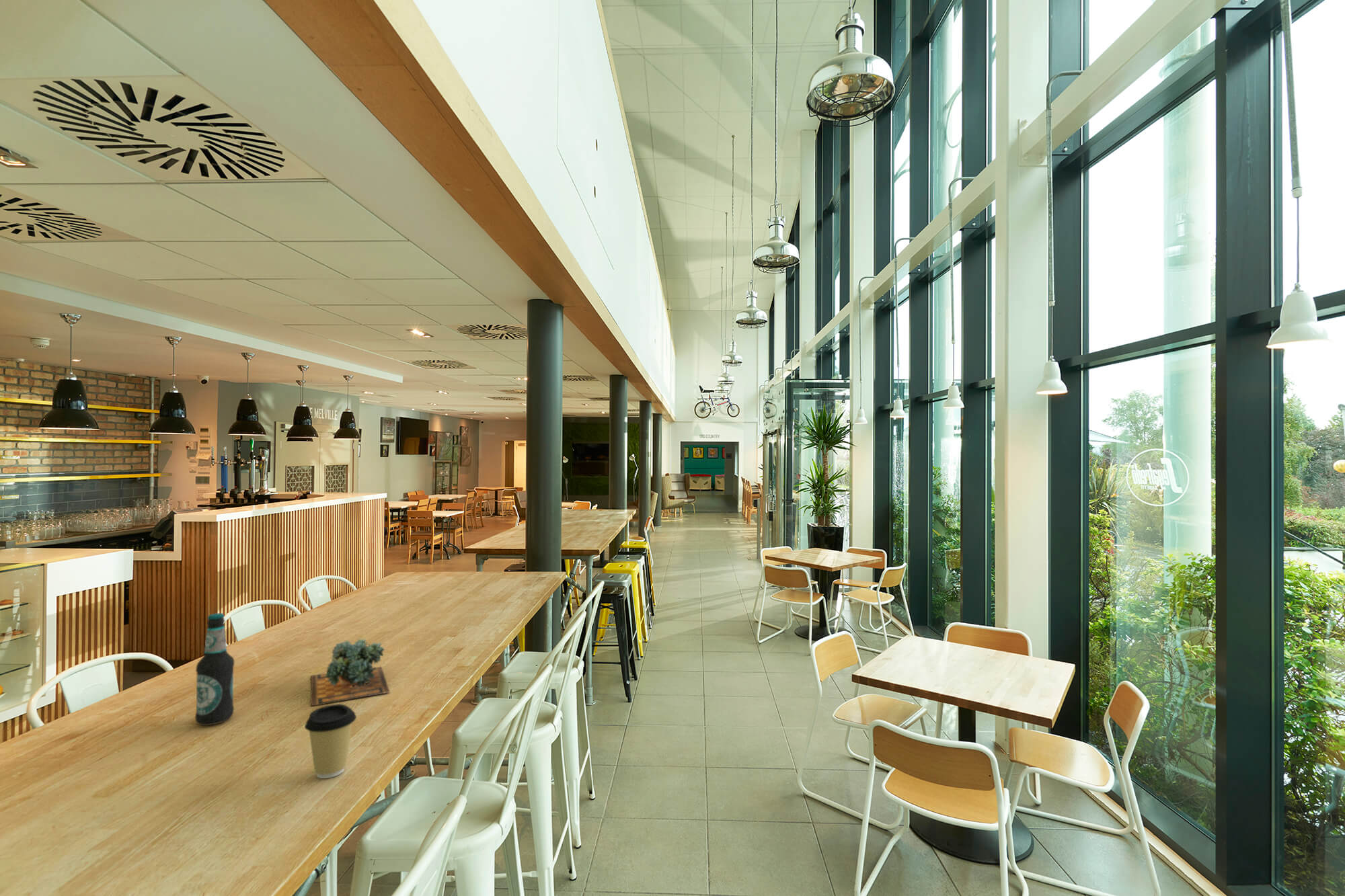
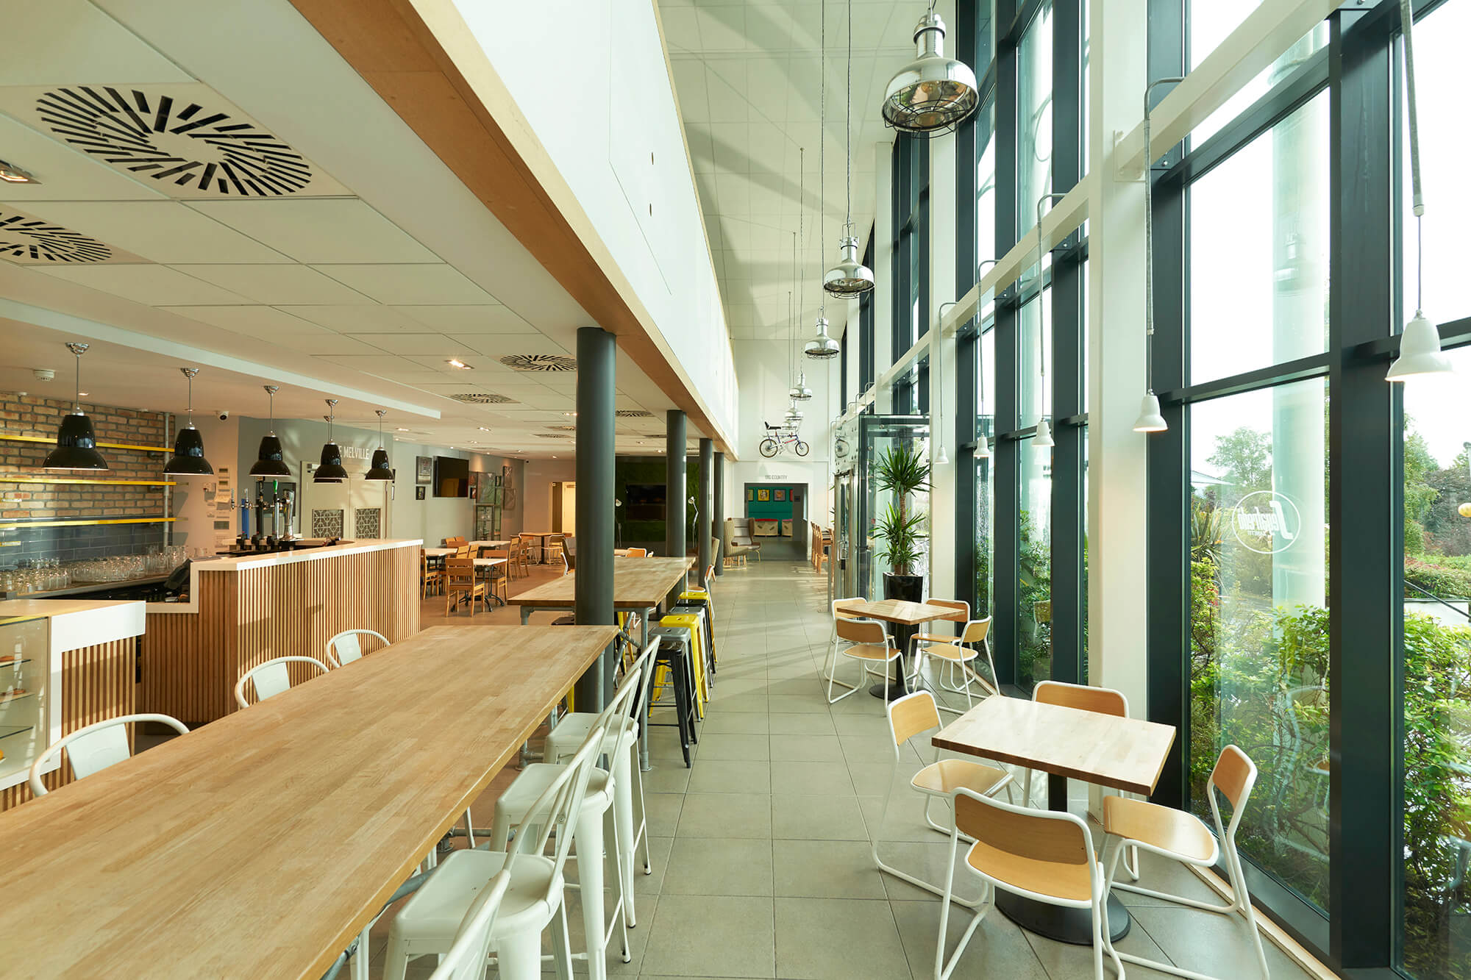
- coffee cup [304,703,357,779]
- succulent plant [310,638,390,706]
- bottle [195,612,235,726]
